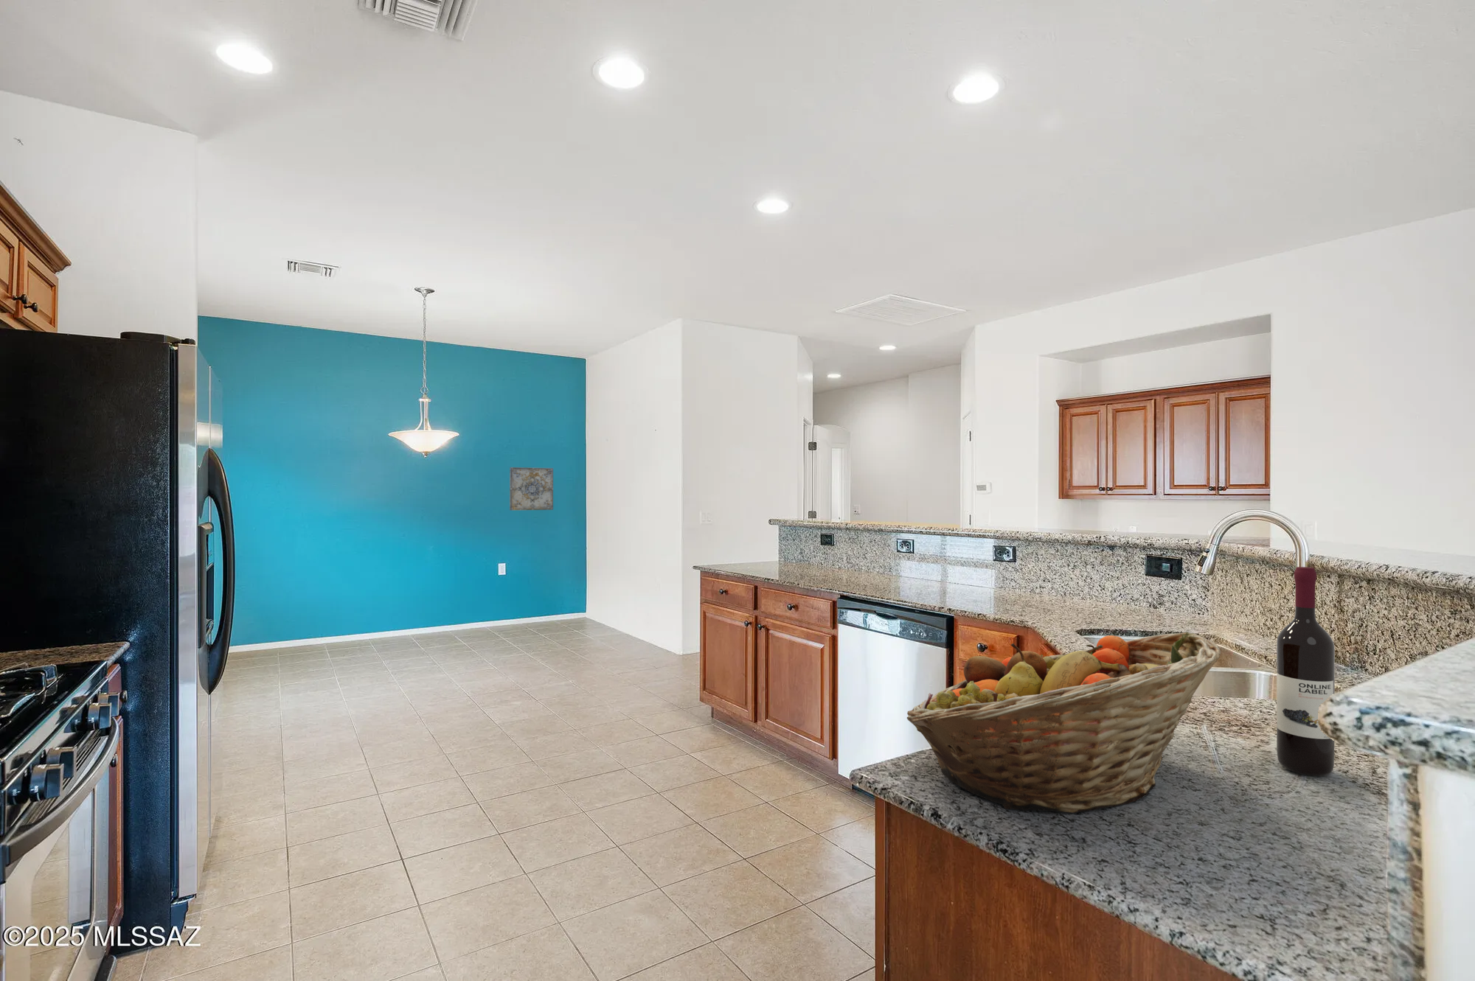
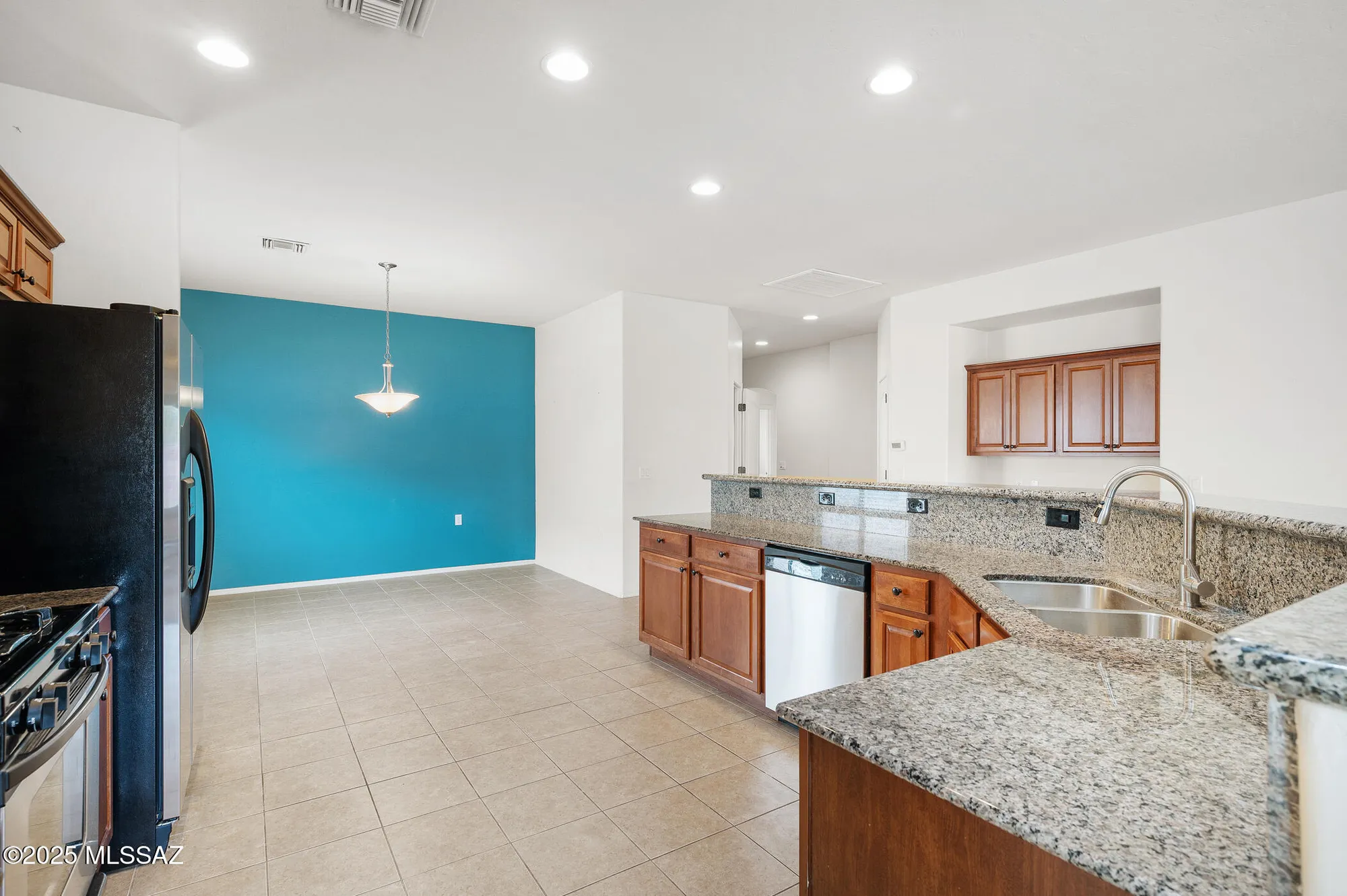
- wine bottle [1276,566,1336,777]
- wall art [509,466,554,511]
- fruit basket [907,631,1221,813]
